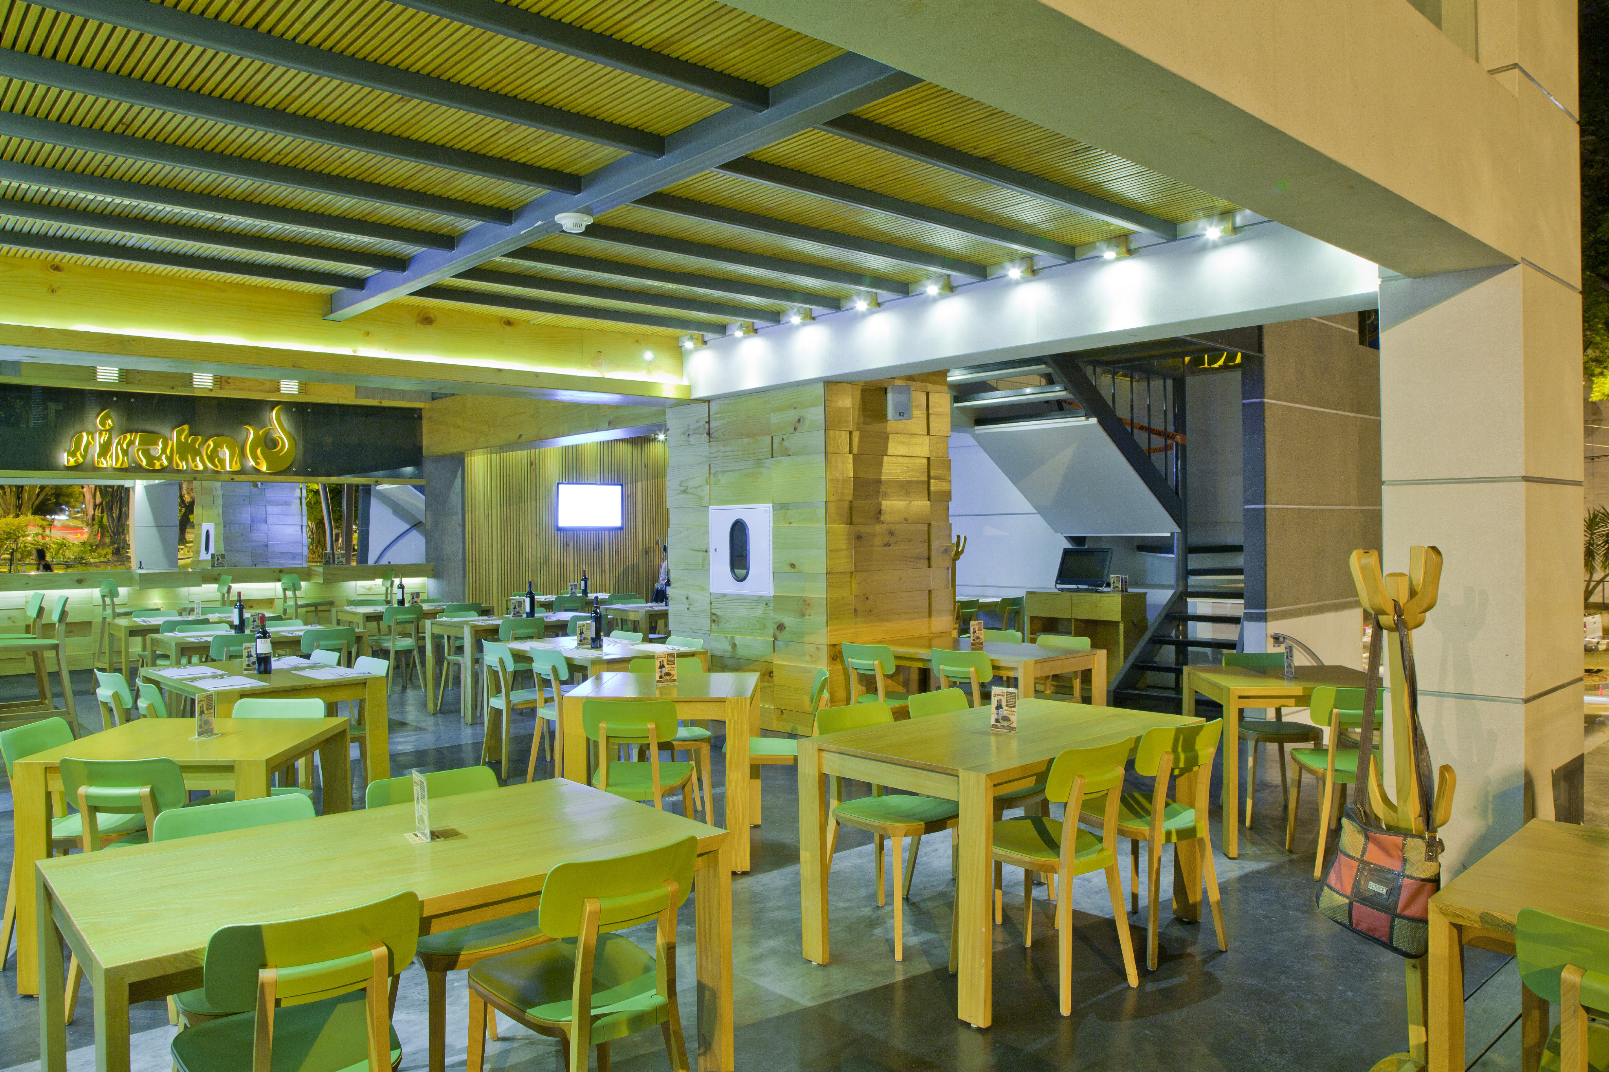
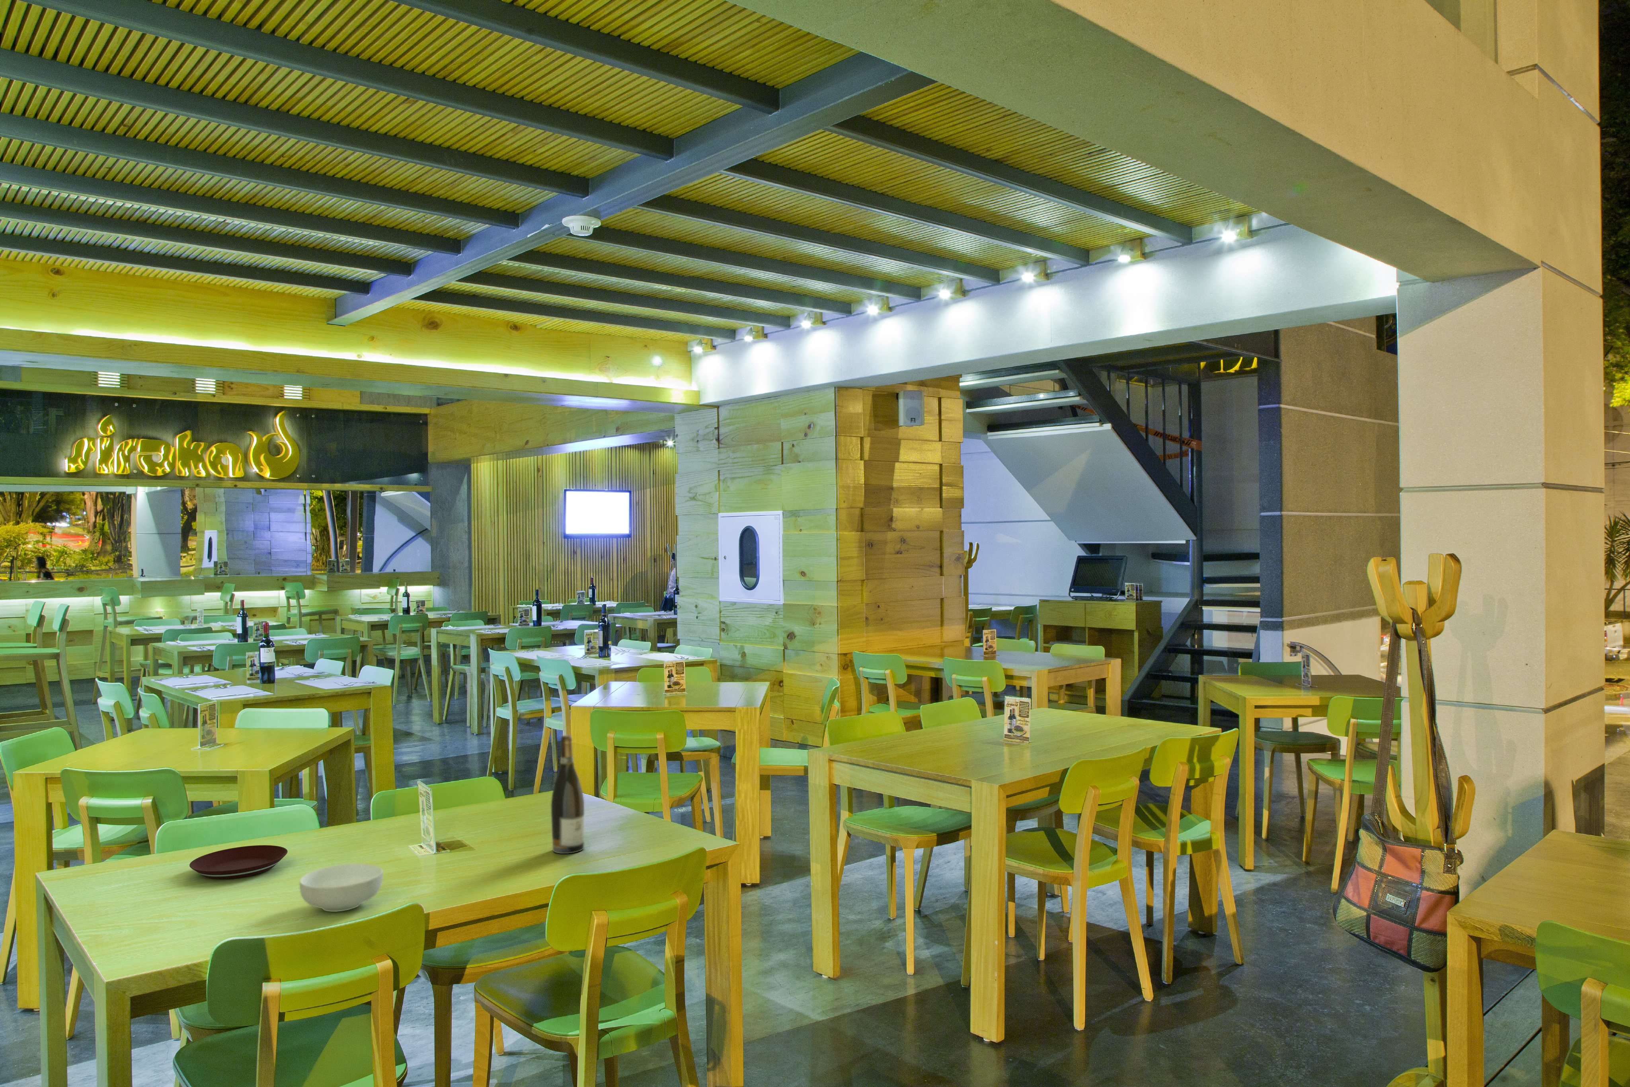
+ wine bottle [551,734,585,854]
+ cereal bowl [298,864,383,912]
+ plate [189,844,287,880]
